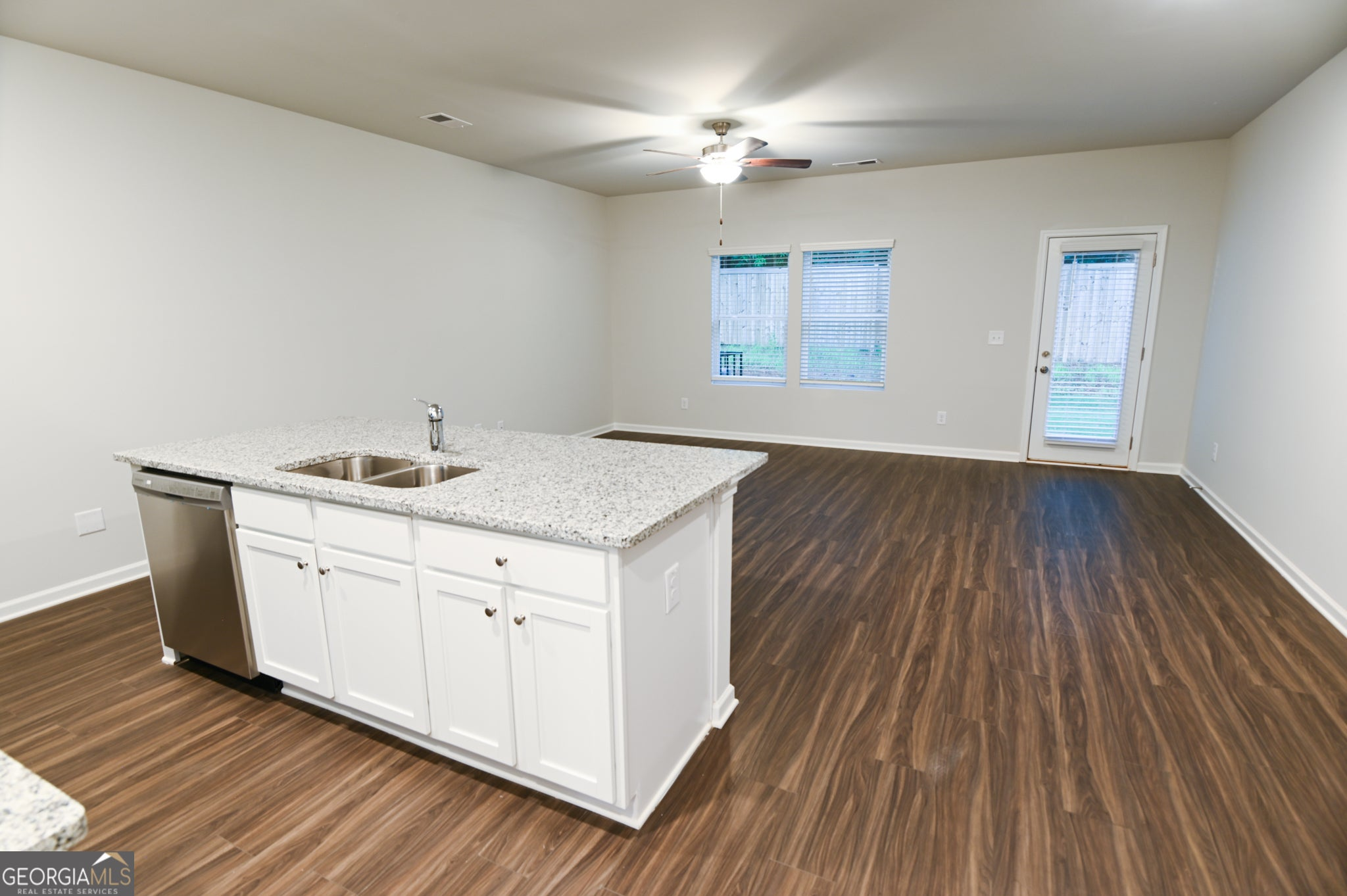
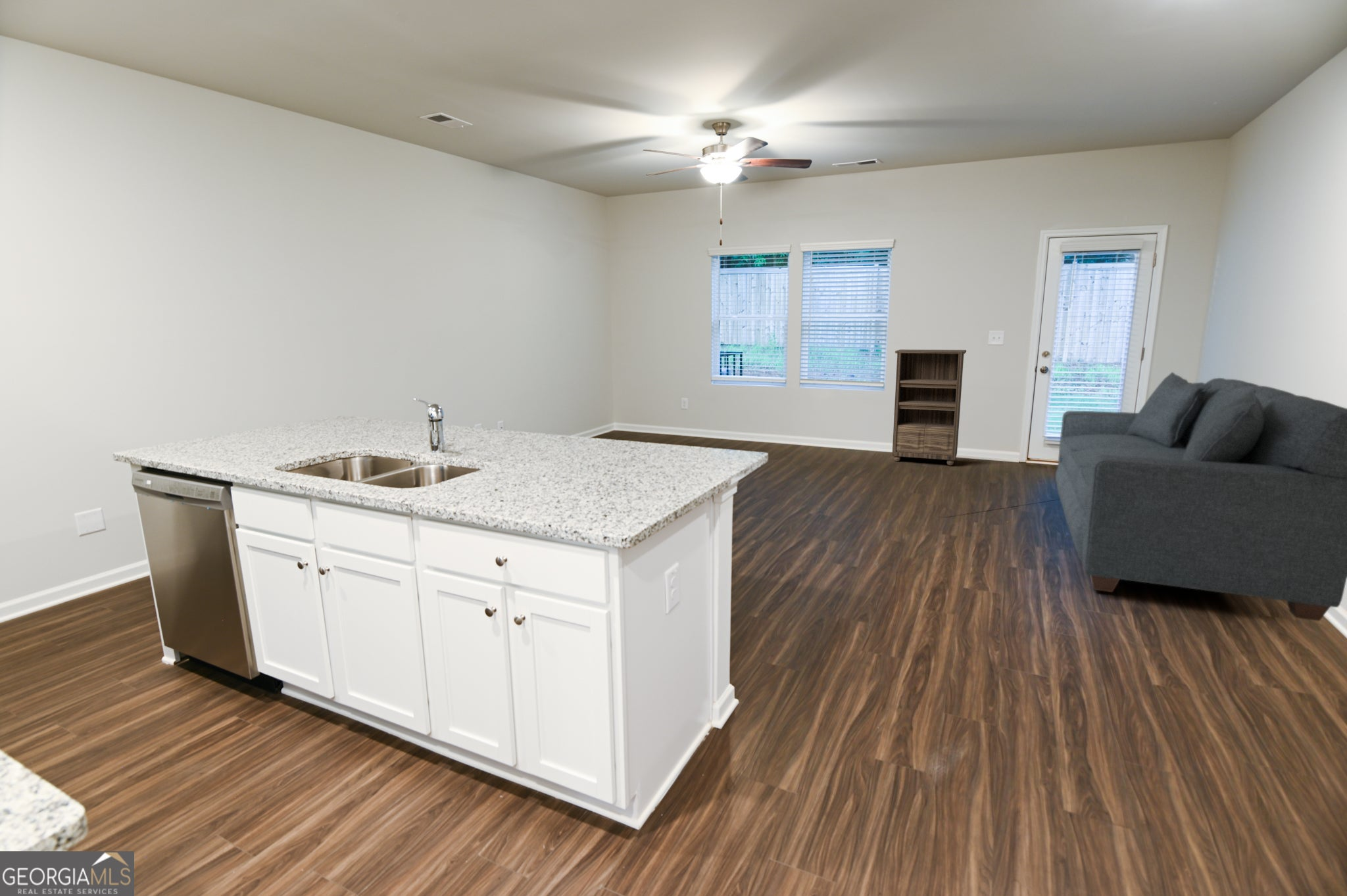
+ bookshelf [892,349,967,466]
+ sofa [1055,371,1347,622]
